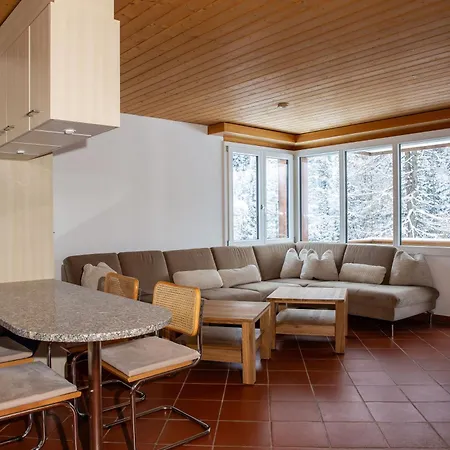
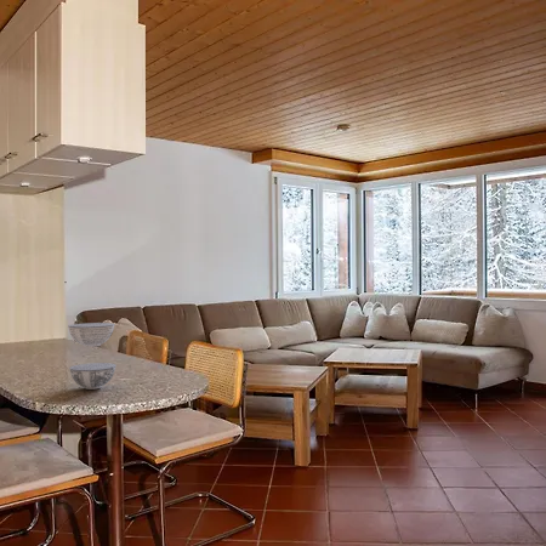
+ bowl [67,322,116,391]
